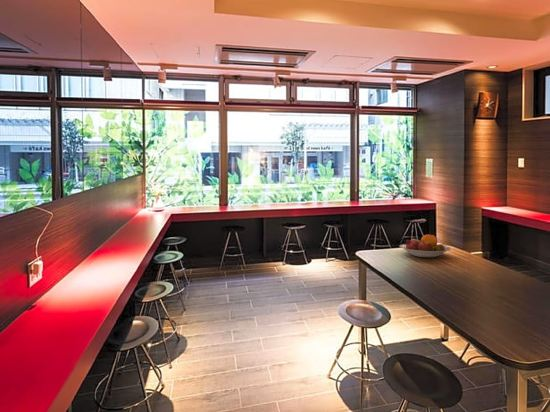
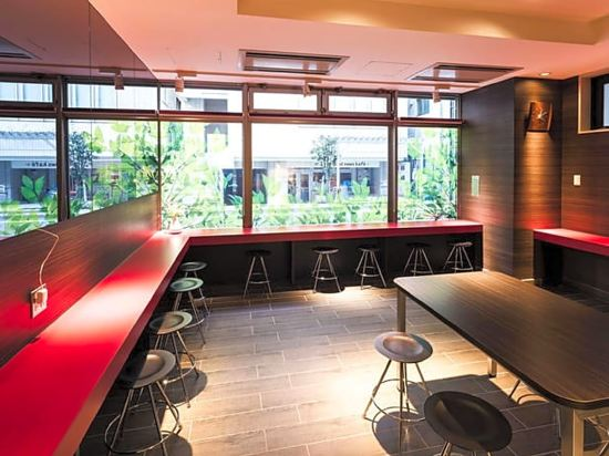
- fruit bowl [399,233,452,258]
